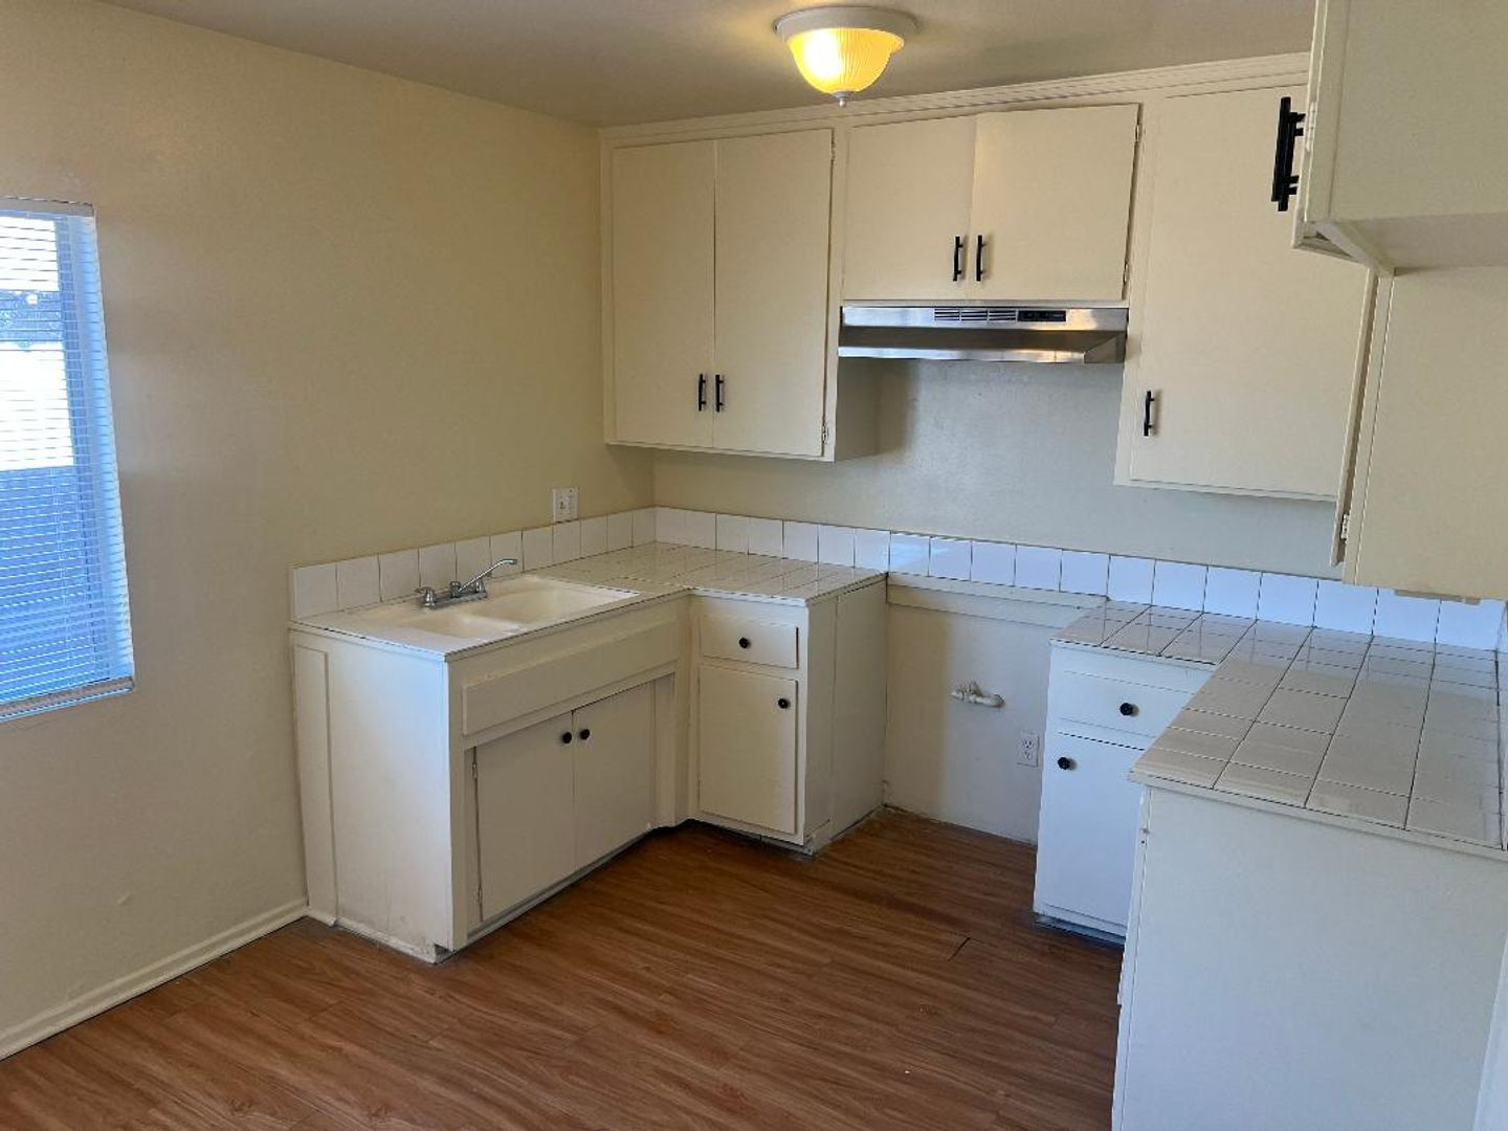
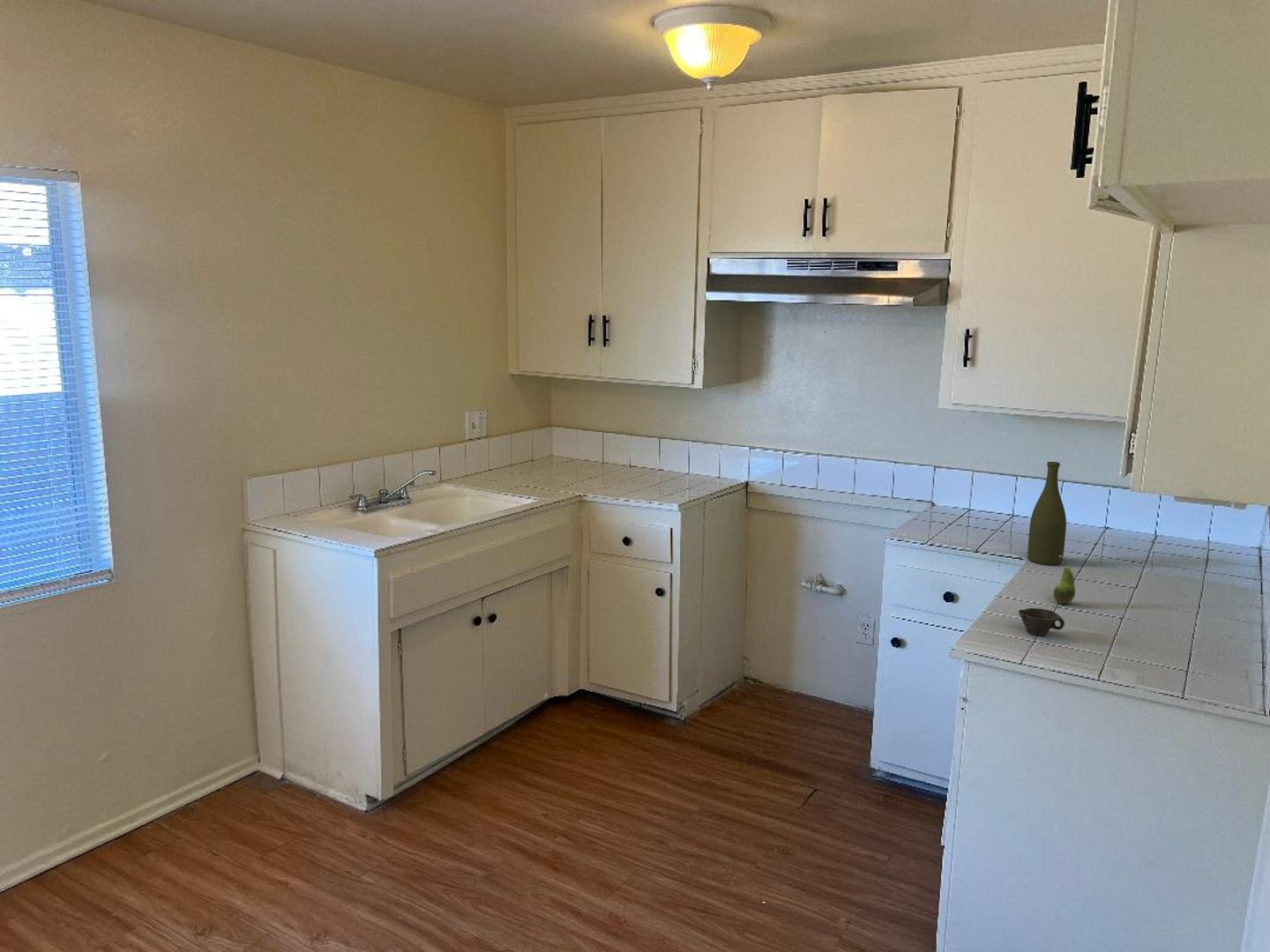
+ cup [1018,607,1065,636]
+ fruit [1052,555,1076,605]
+ bottle [1027,461,1067,566]
